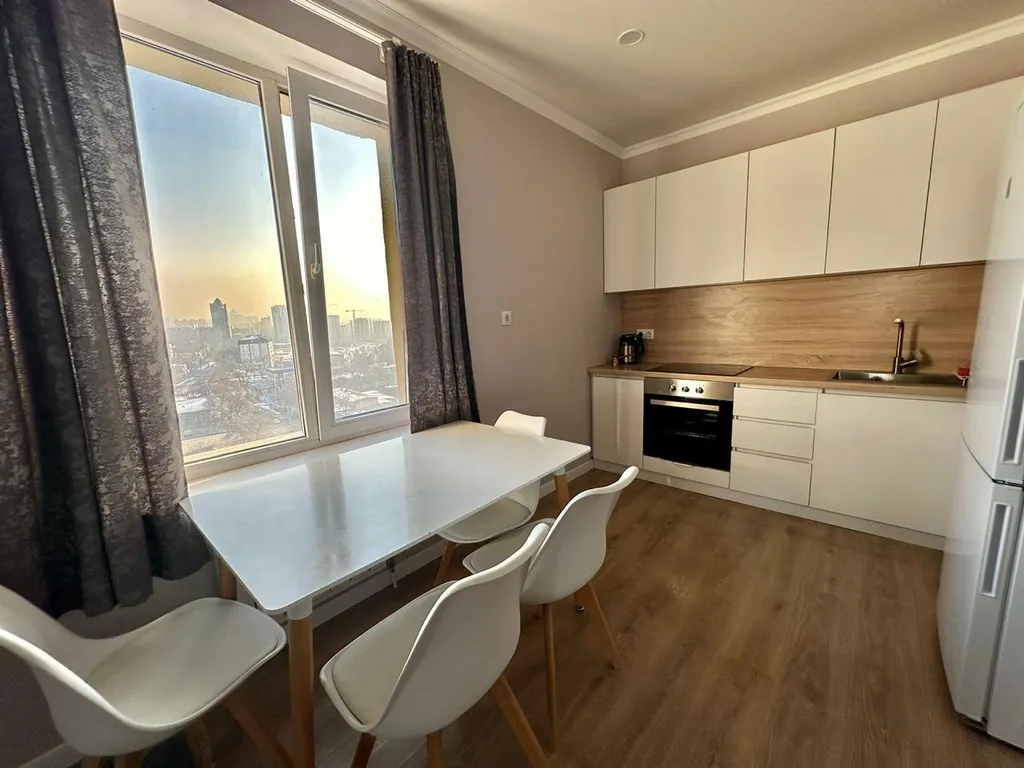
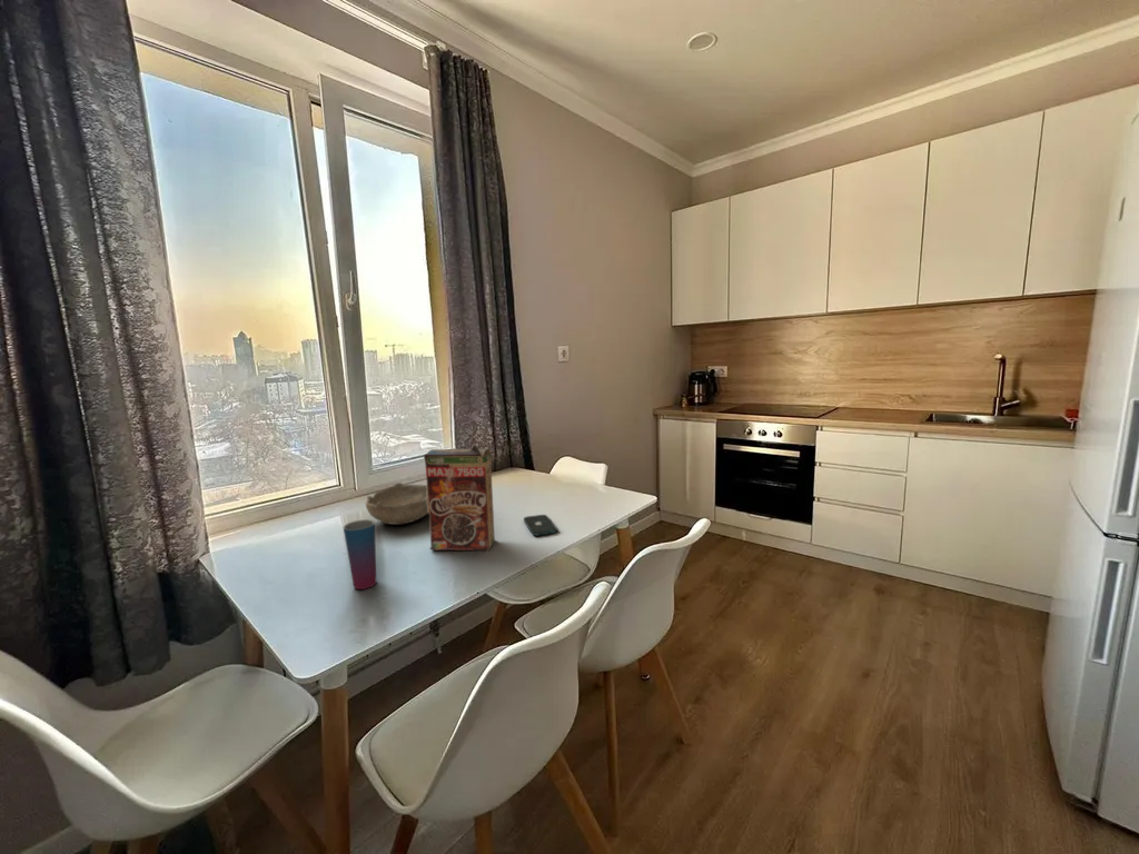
+ bowl [365,481,428,526]
+ smartphone [523,514,558,537]
+ cup [343,518,377,590]
+ cereal box [423,444,496,552]
